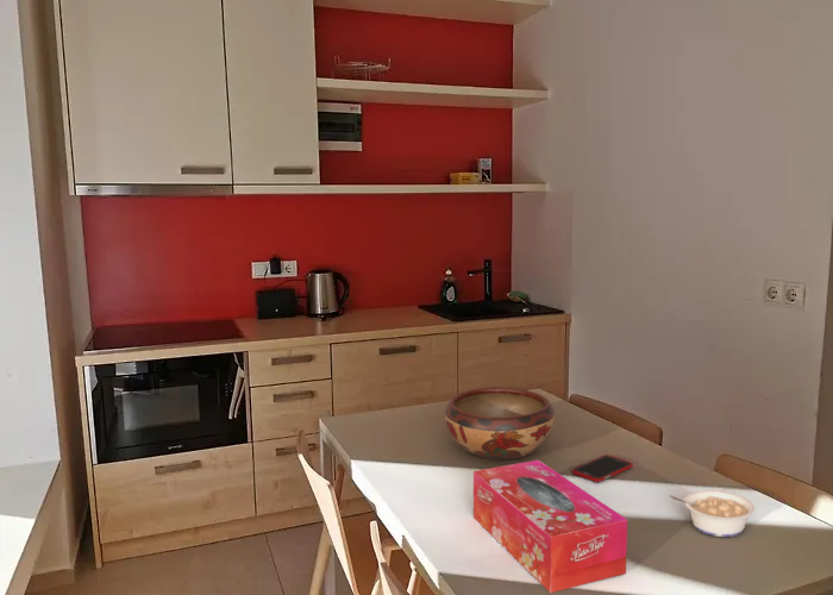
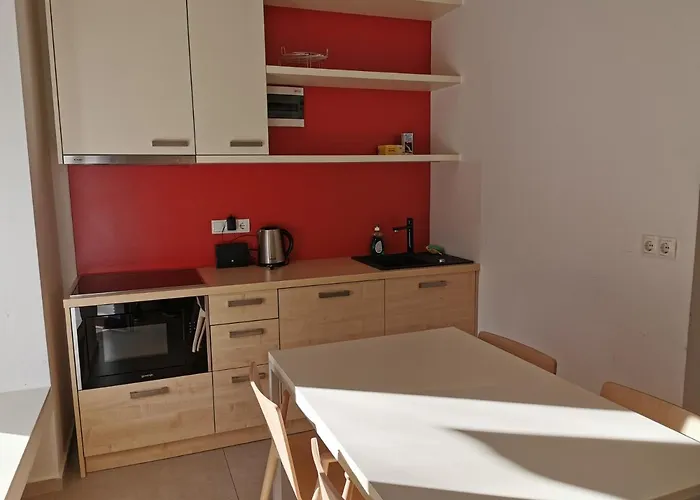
- tissue box [472,459,628,594]
- cell phone [571,453,634,483]
- legume [668,489,757,538]
- decorative bowl [444,387,556,462]
